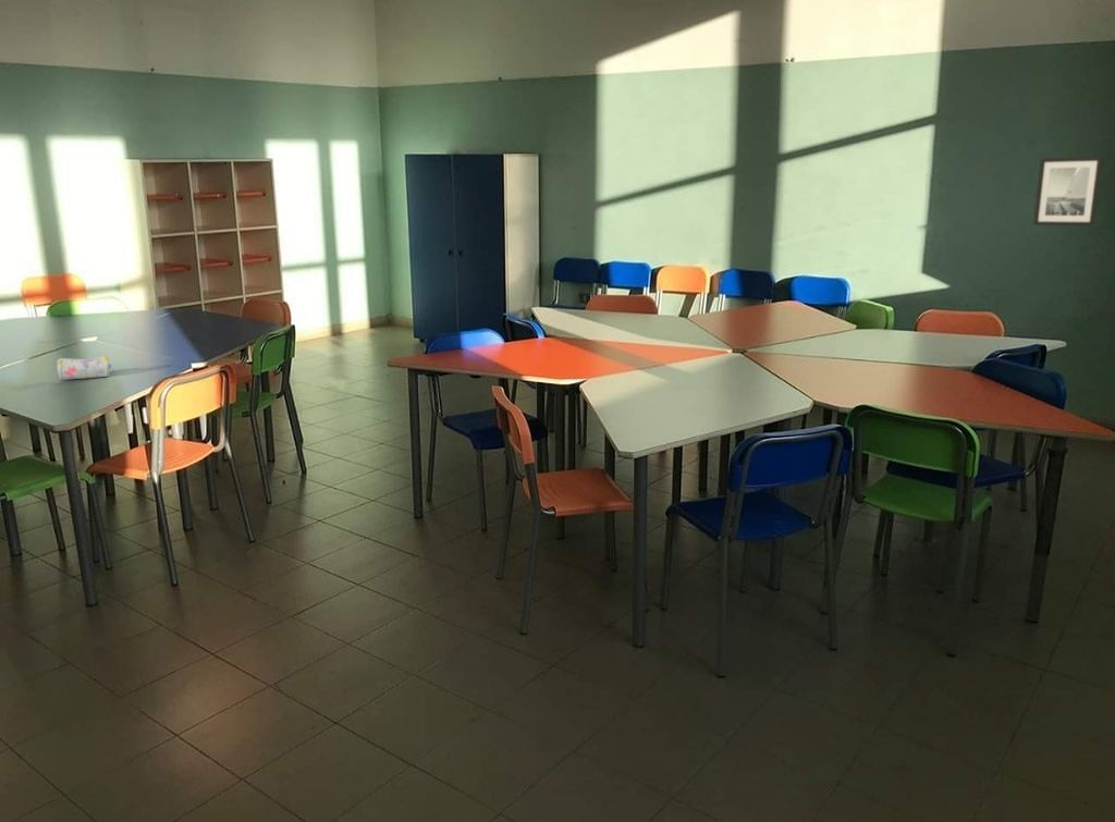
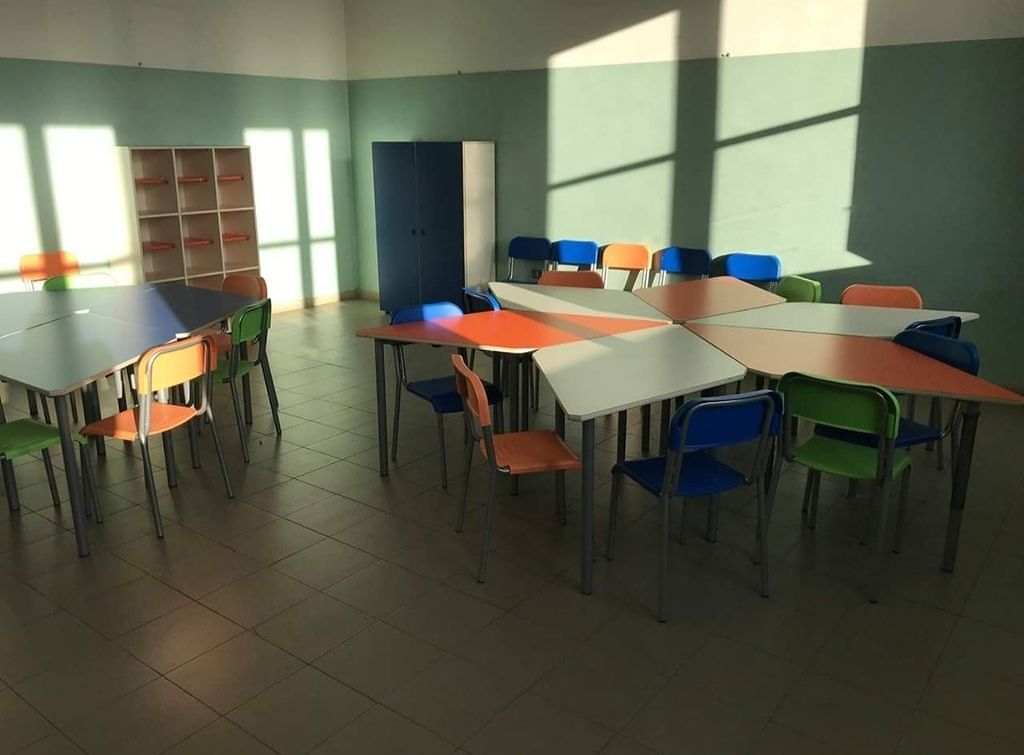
- wall art [1032,156,1103,226]
- pencil case [56,354,112,381]
